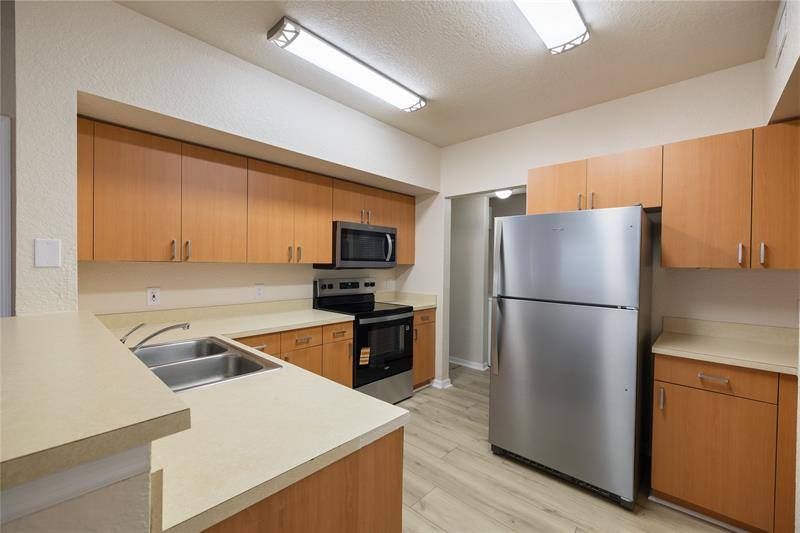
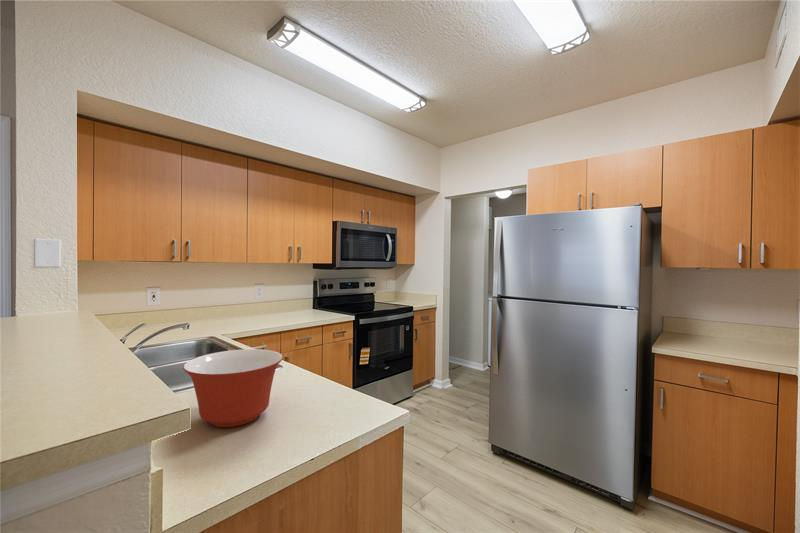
+ mixing bowl [182,348,284,428]
